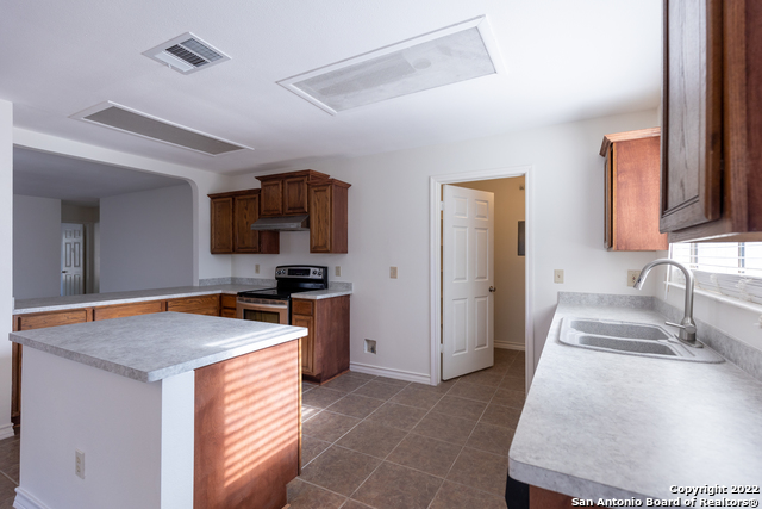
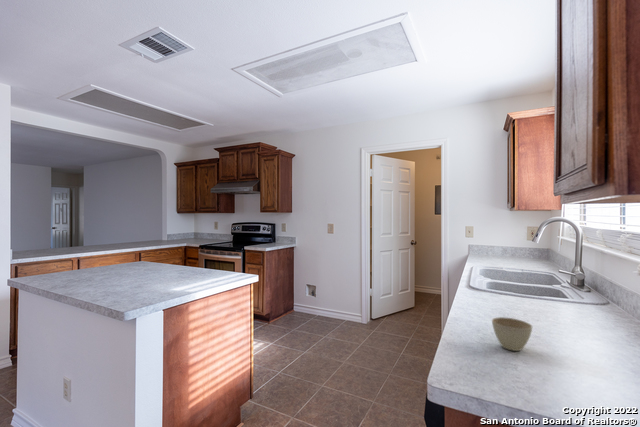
+ flower pot [491,316,533,352]
